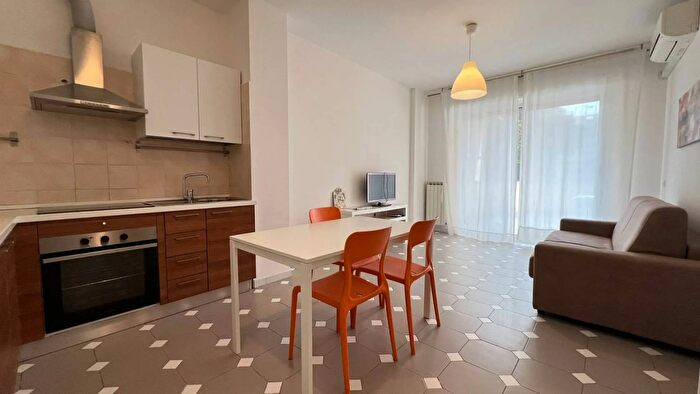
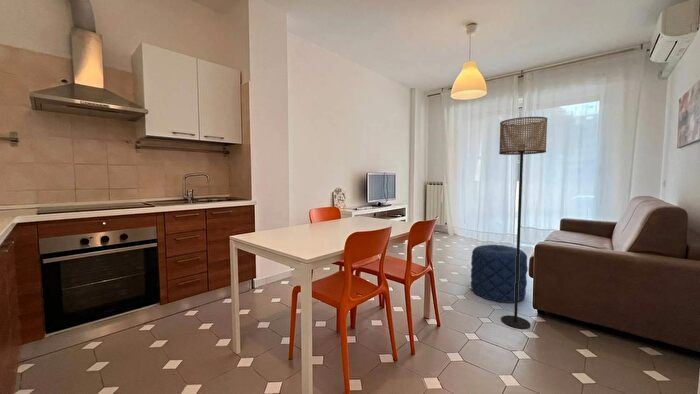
+ floor lamp [498,116,548,330]
+ pouf [470,244,529,304]
